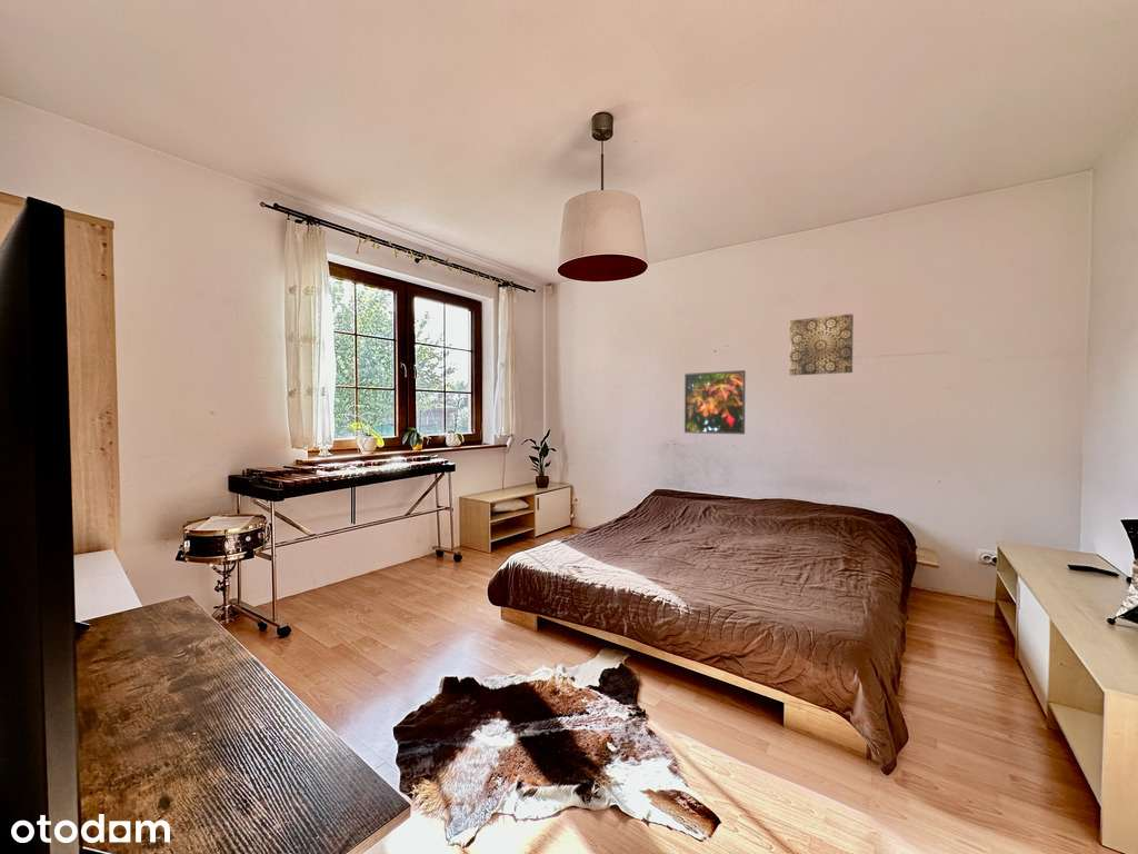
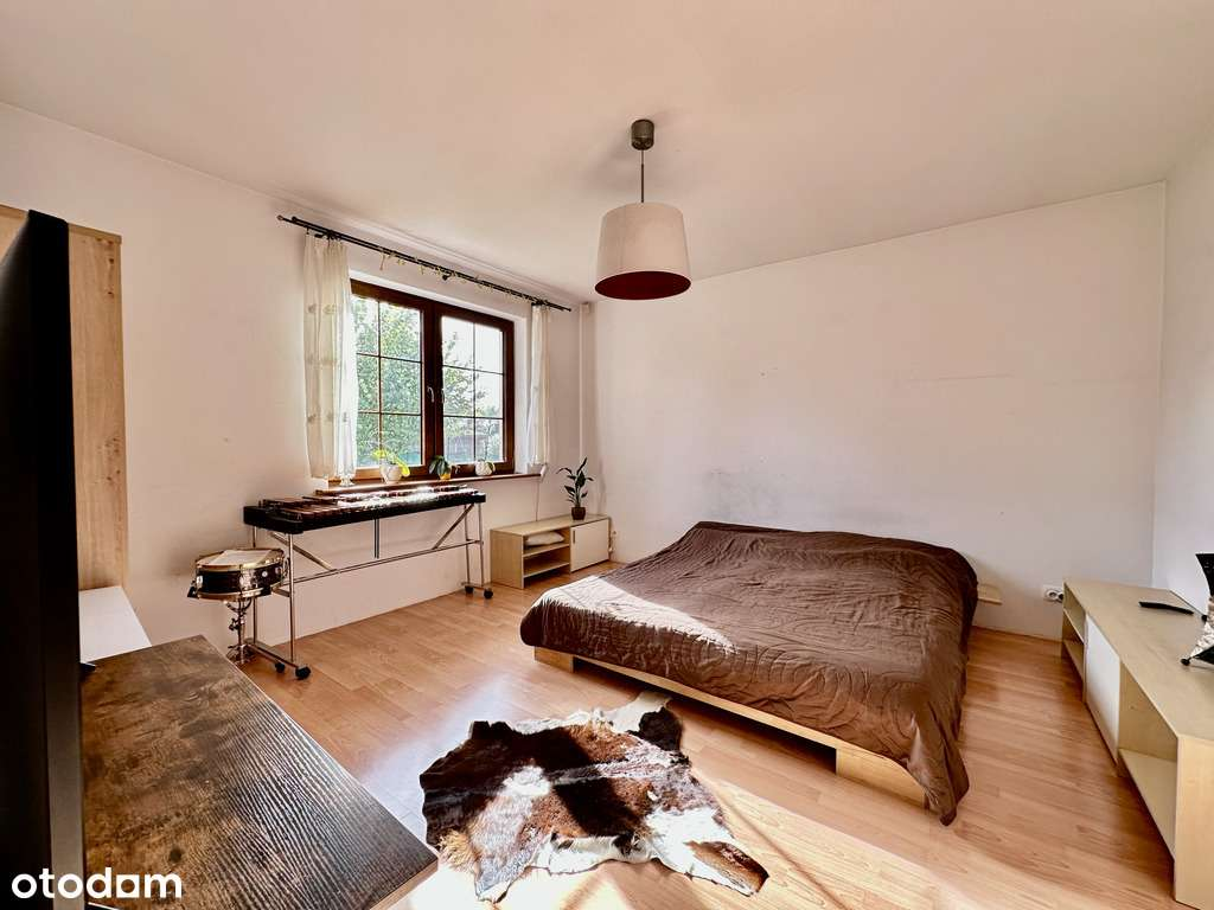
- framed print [683,369,747,435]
- wall art [789,312,855,377]
